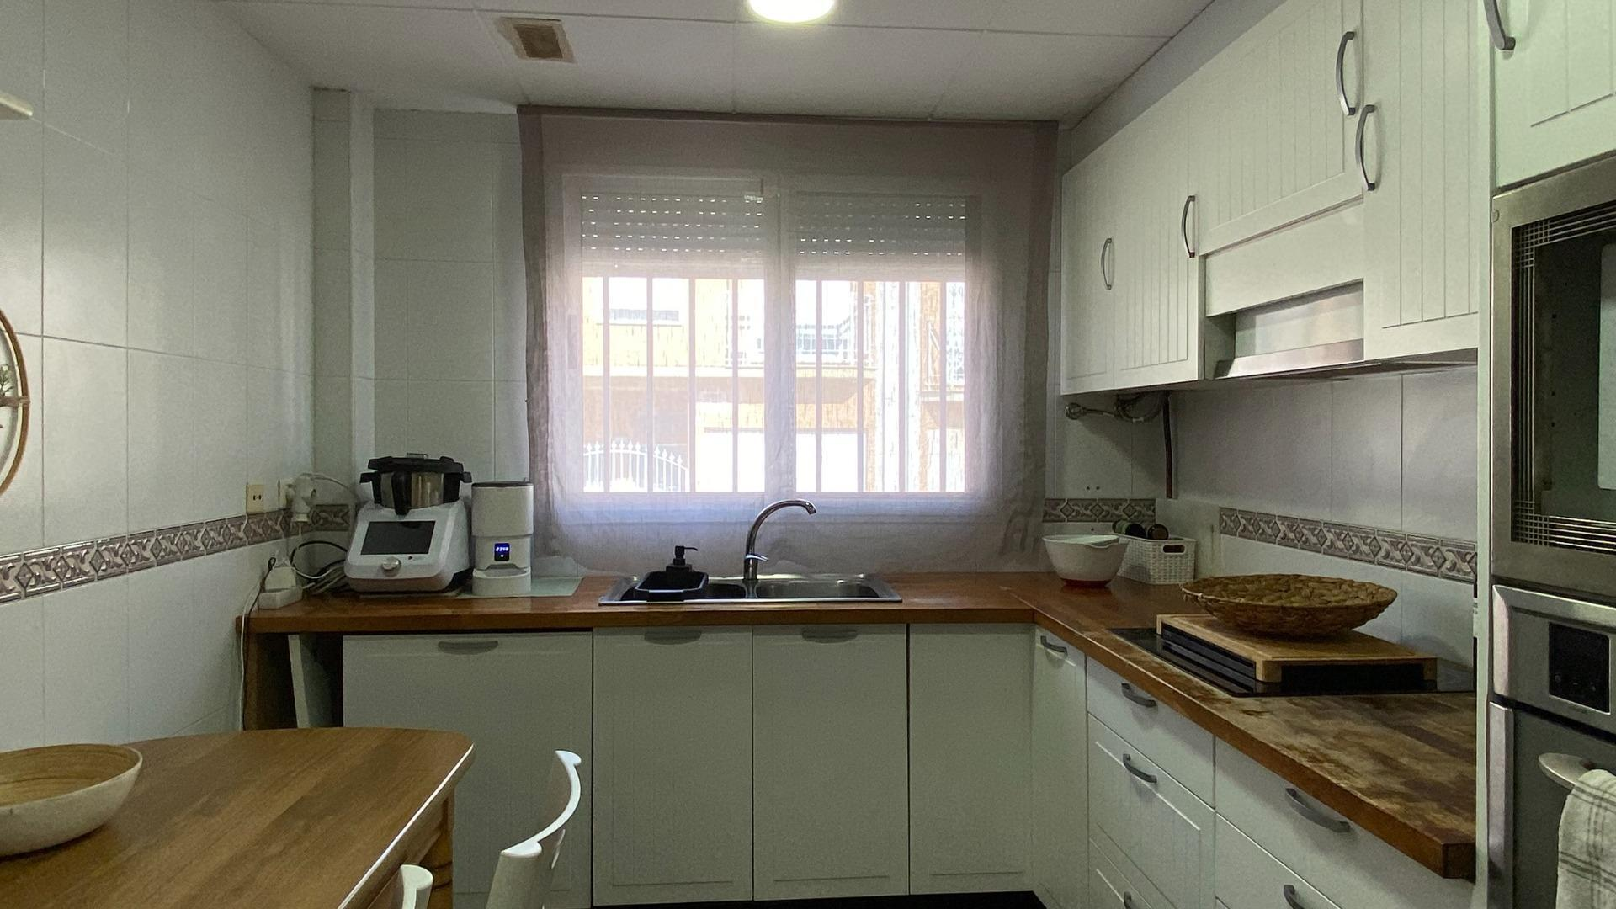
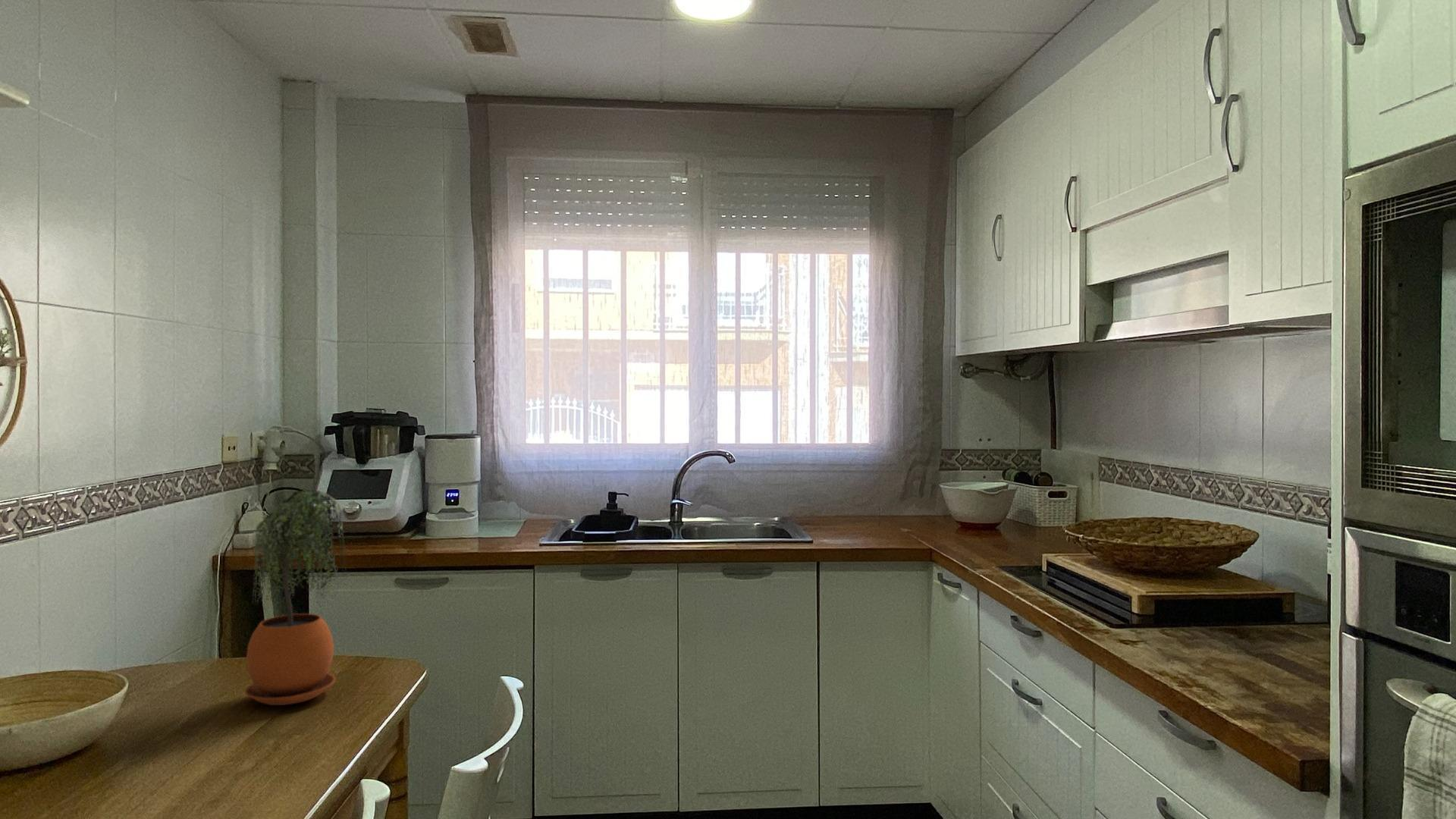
+ potted plant [244,489,349,706]
